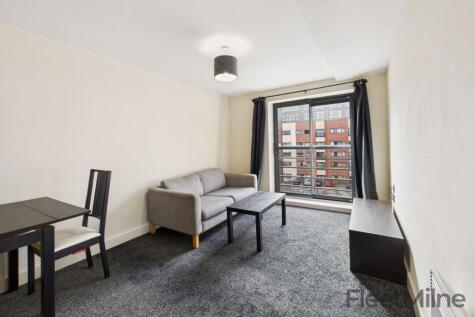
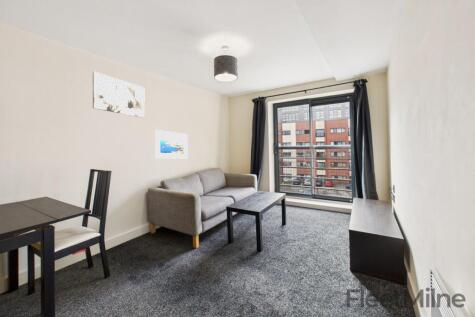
+ wall art [92,70,146,119]
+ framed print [154,129,188,159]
